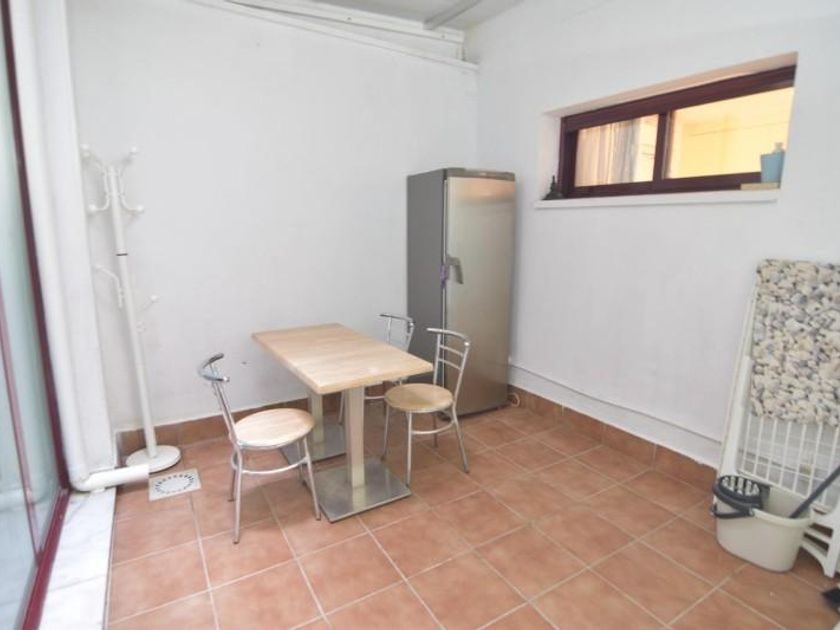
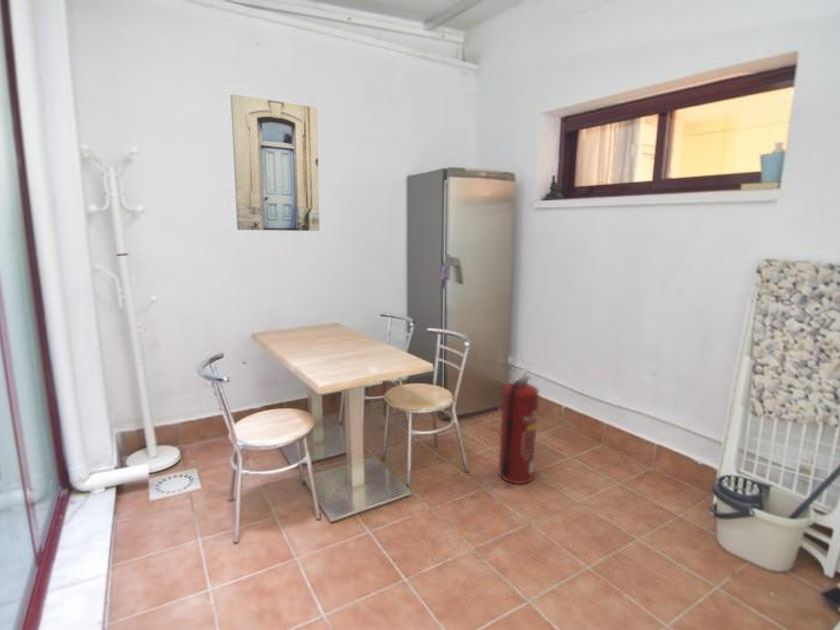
+ fire extinguisher [498,366,540,485]
+ wall art [230,93,321,232]
